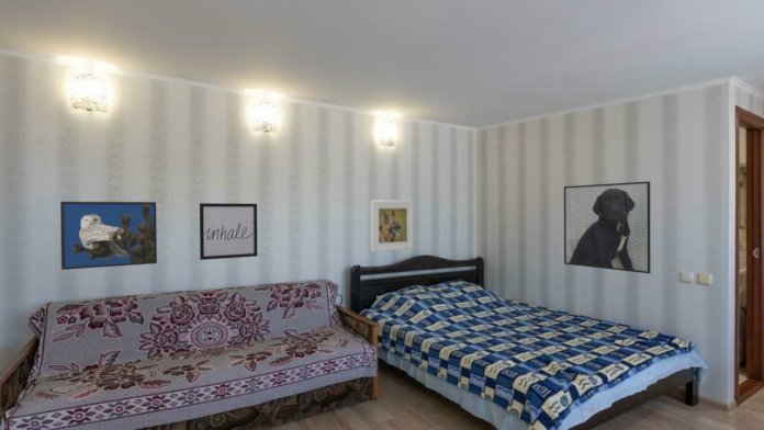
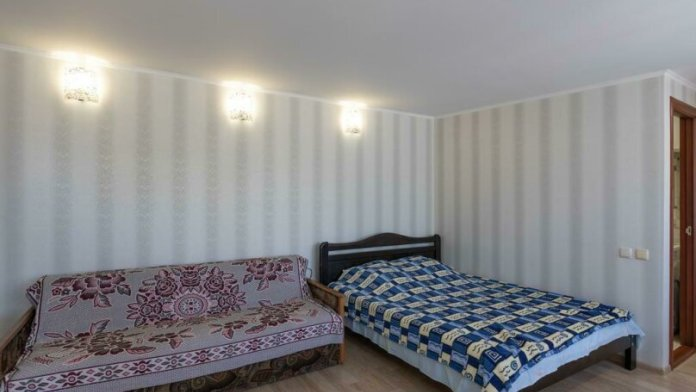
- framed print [563,180,652,274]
- wall art [199,202,259,261]
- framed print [59,201,158,271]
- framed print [370,200,414,252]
